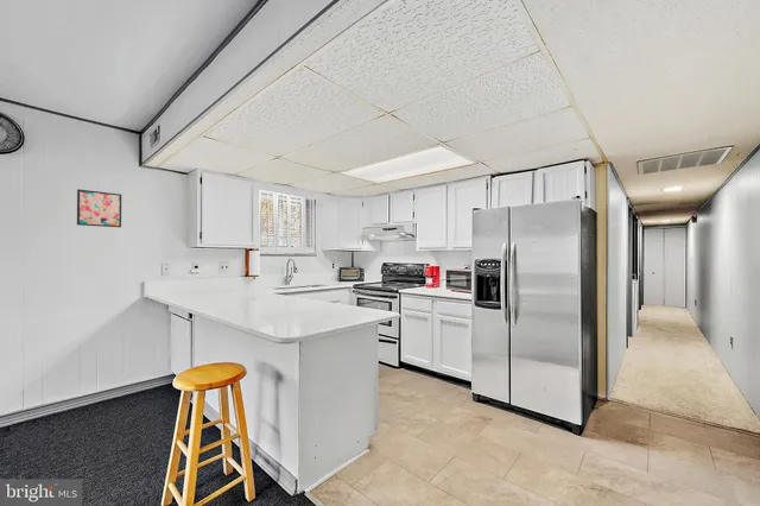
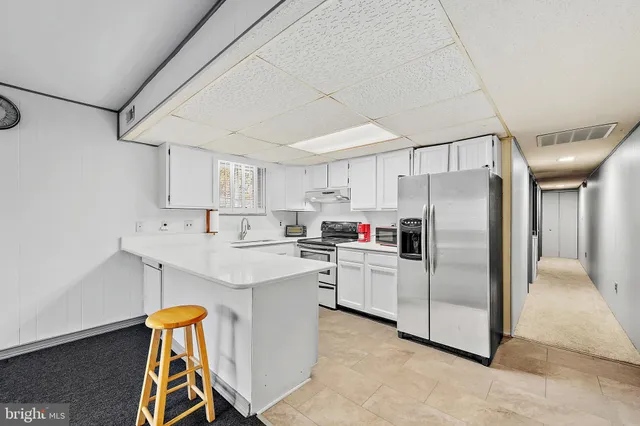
- wall art [76,188,122,228]
